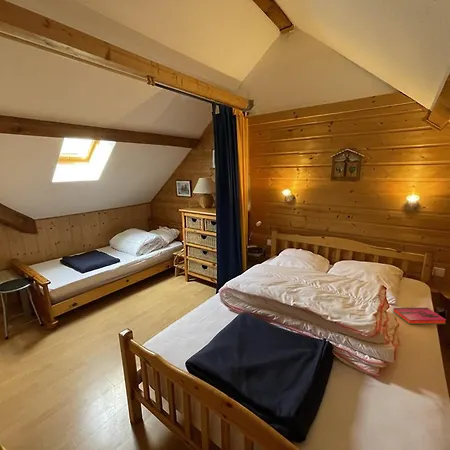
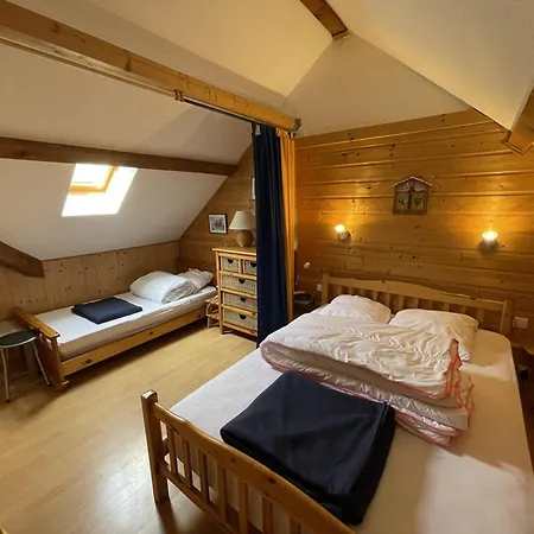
- hardback book [392,307,447,325]
